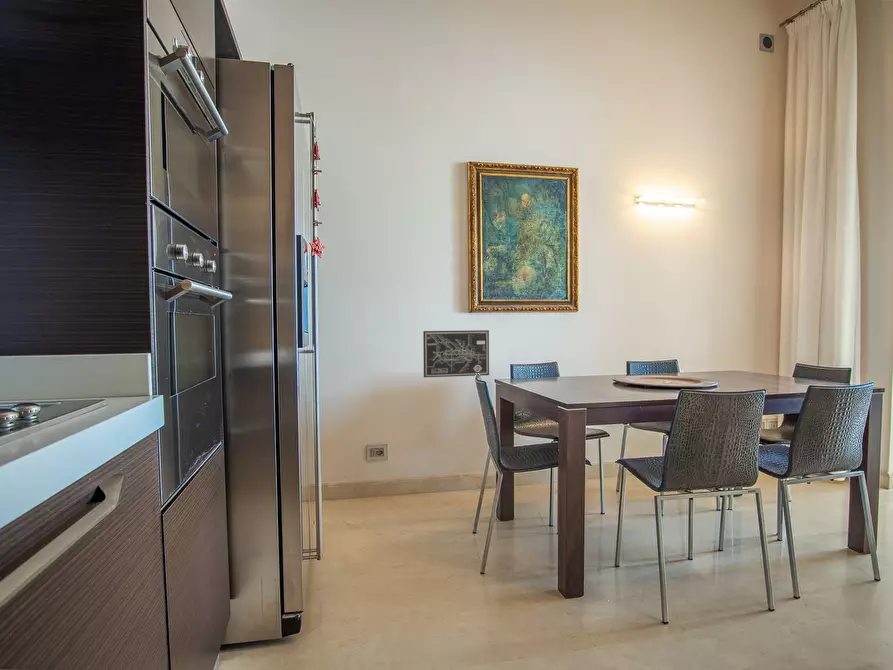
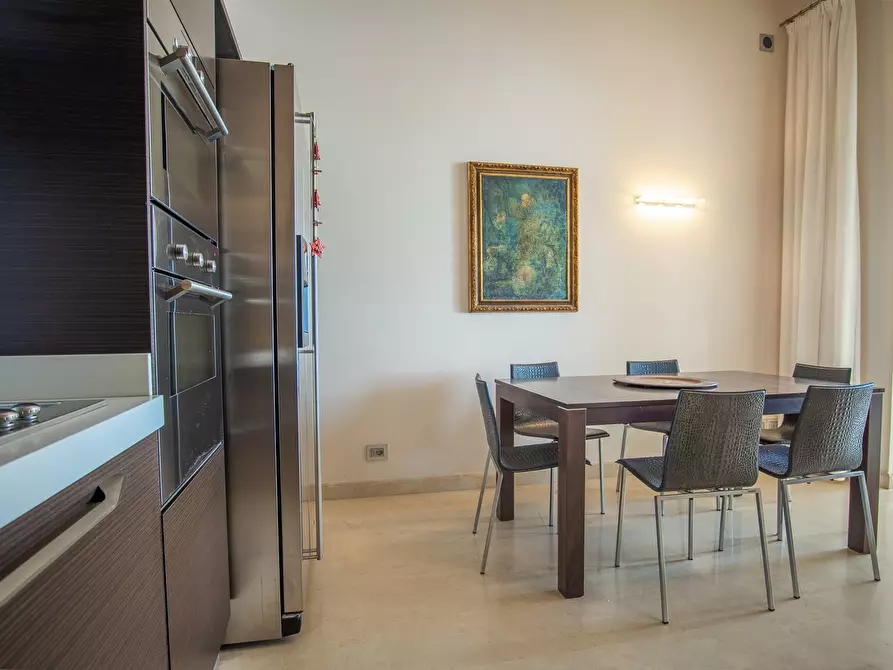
- wall art [422,329,490,378]
